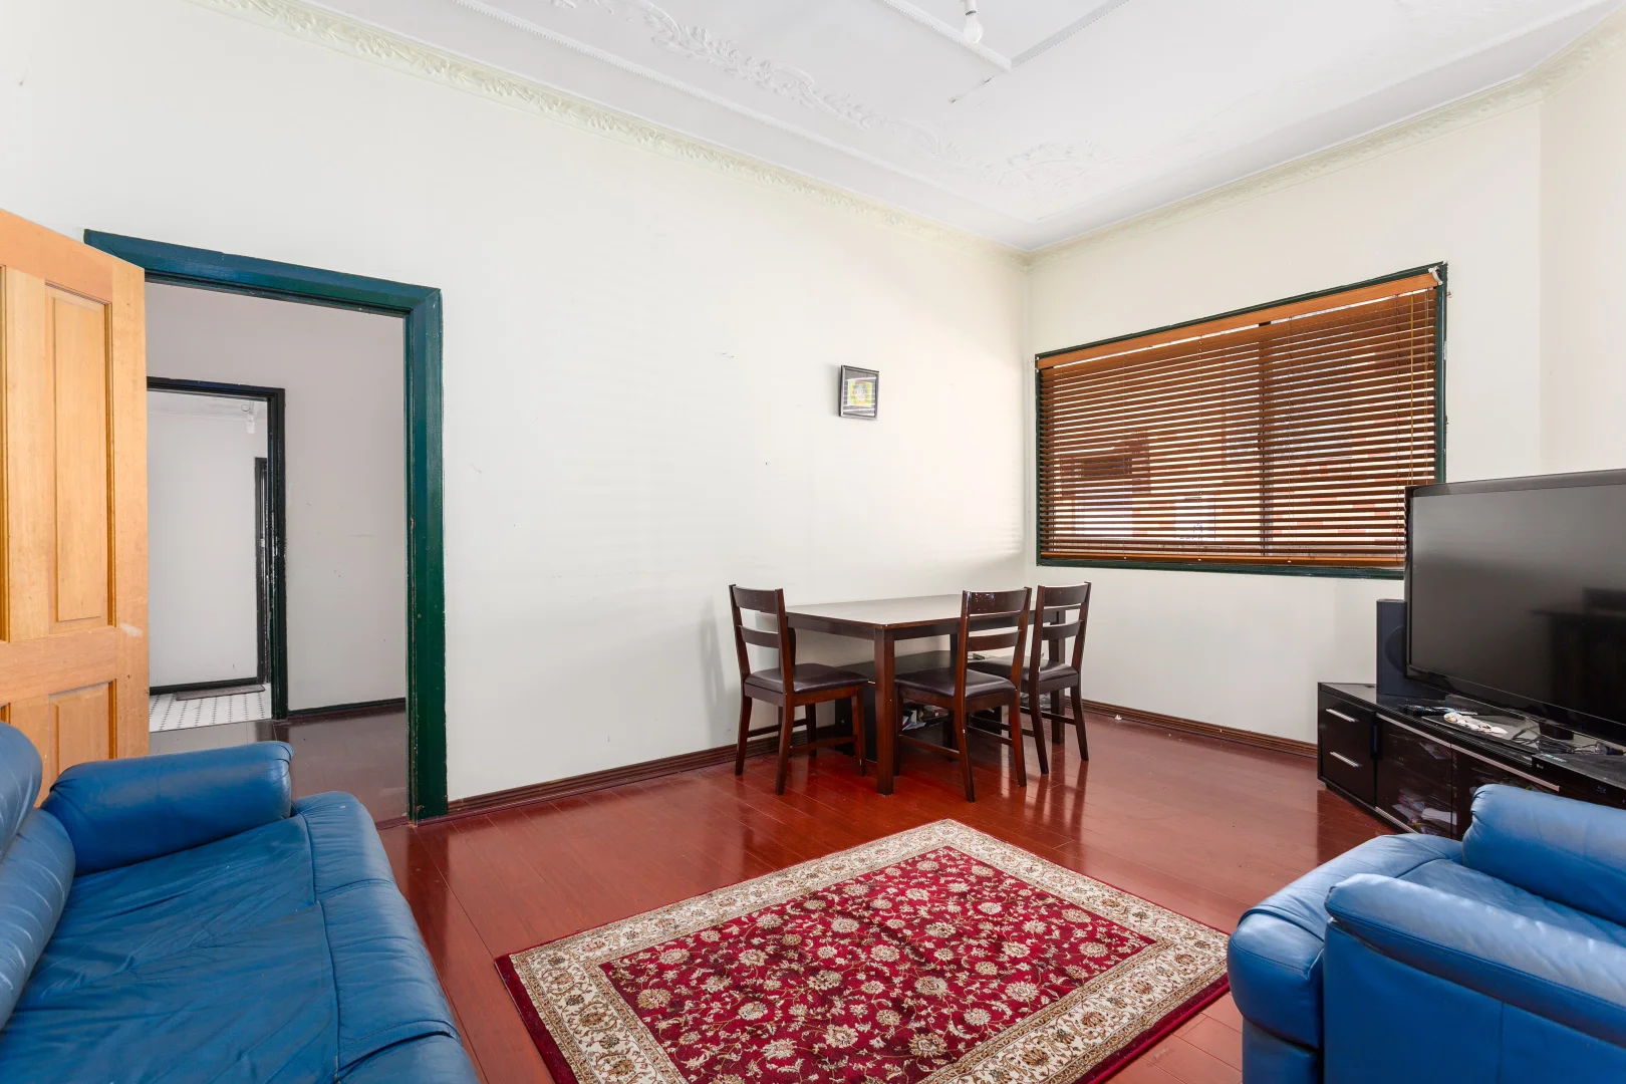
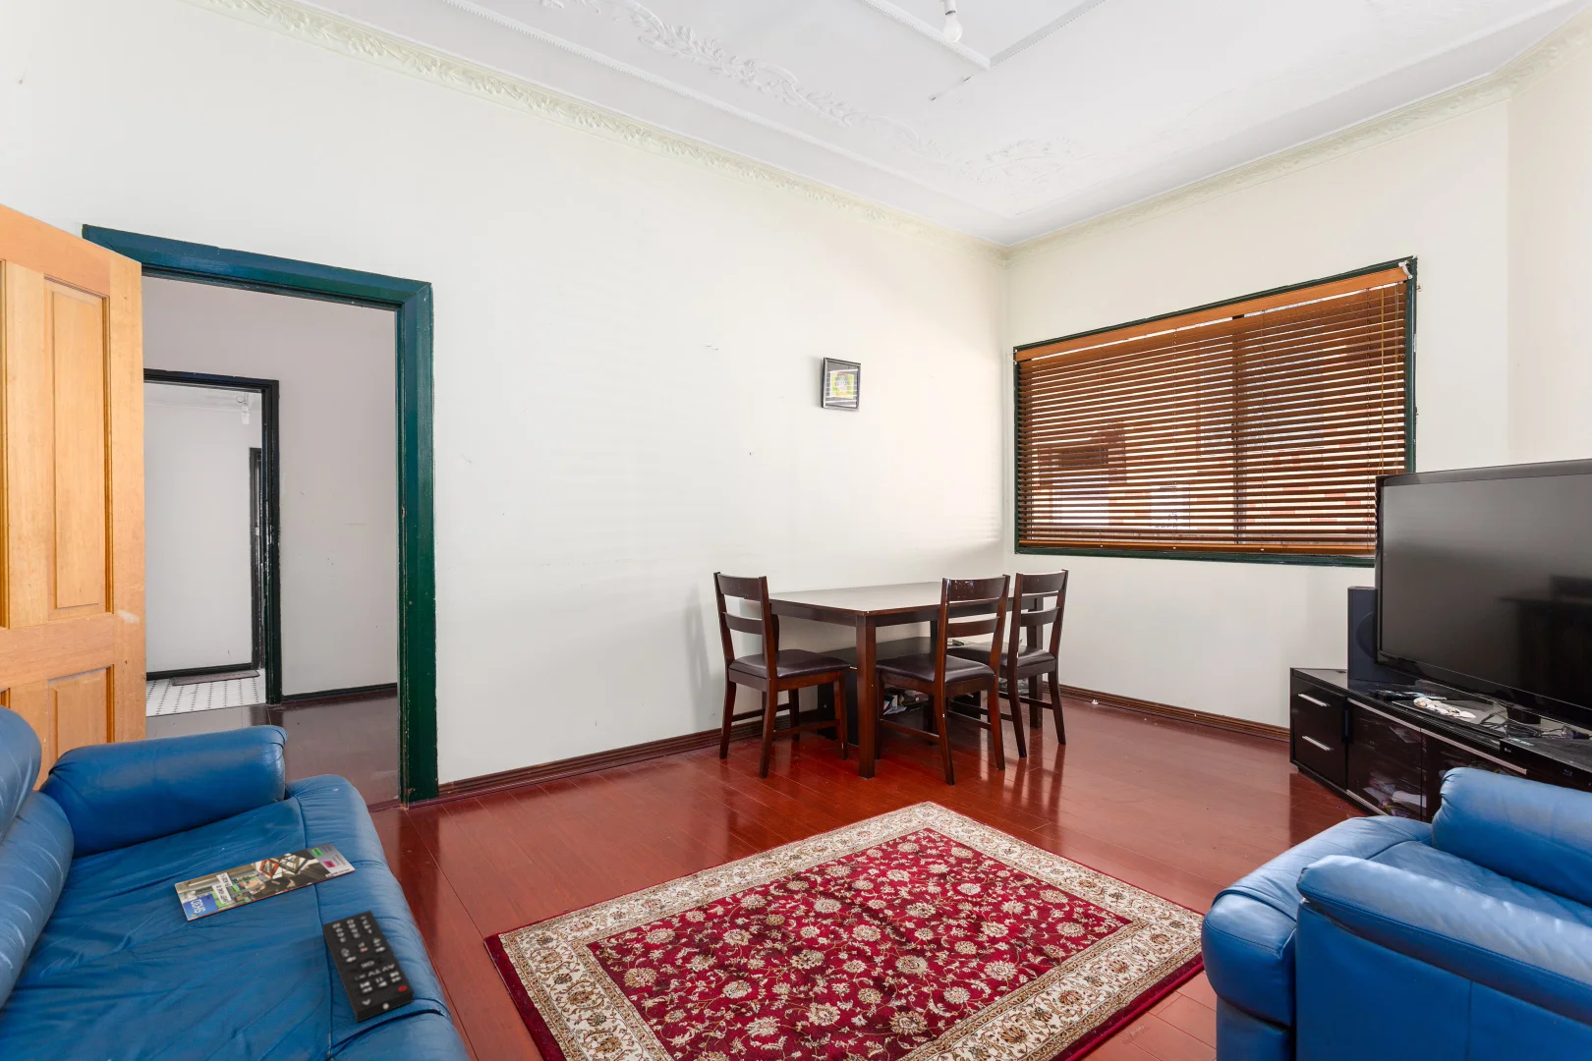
+ magazine [174,842,355,921]
+ remote control [321,909,415,1023]
